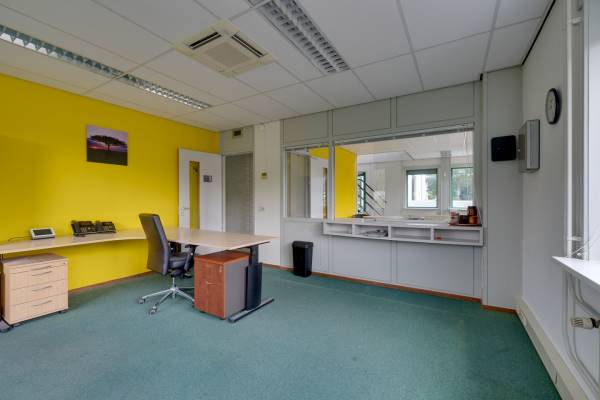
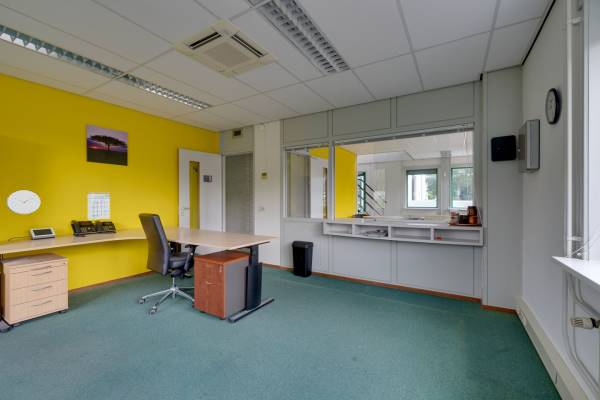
+ calendar [86,191,111,220]
+ wall clock [6,190,41,215]
